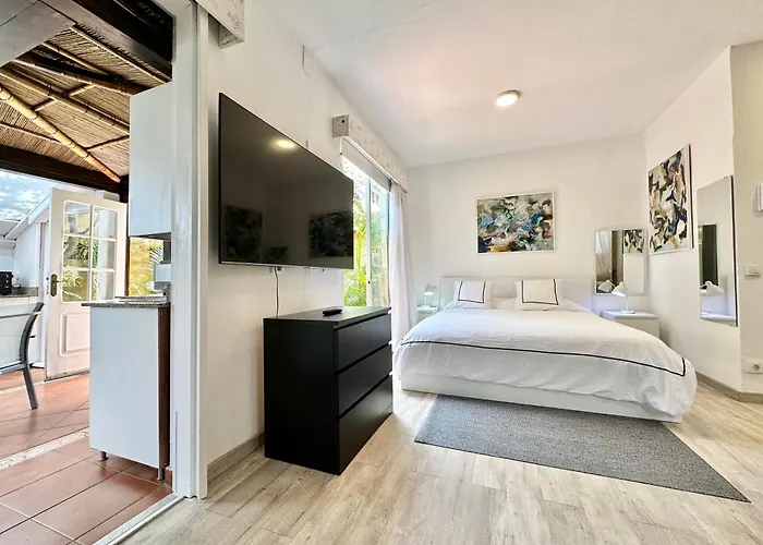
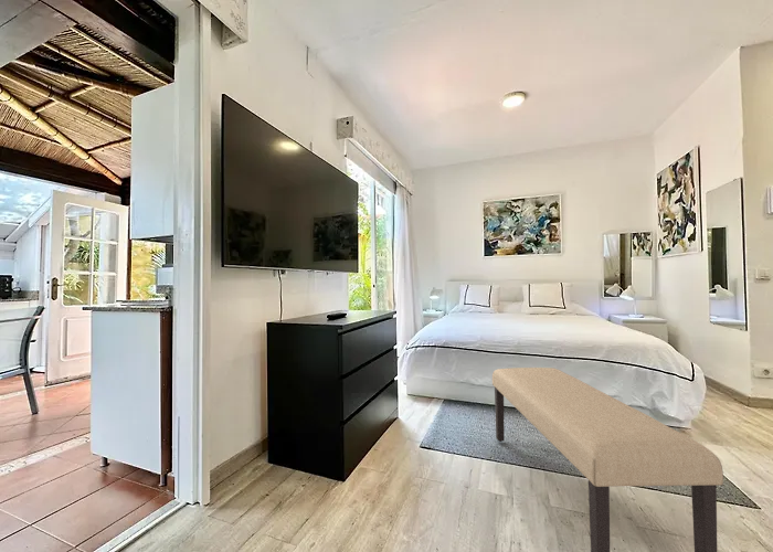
+ bench [491,367,724,552]
